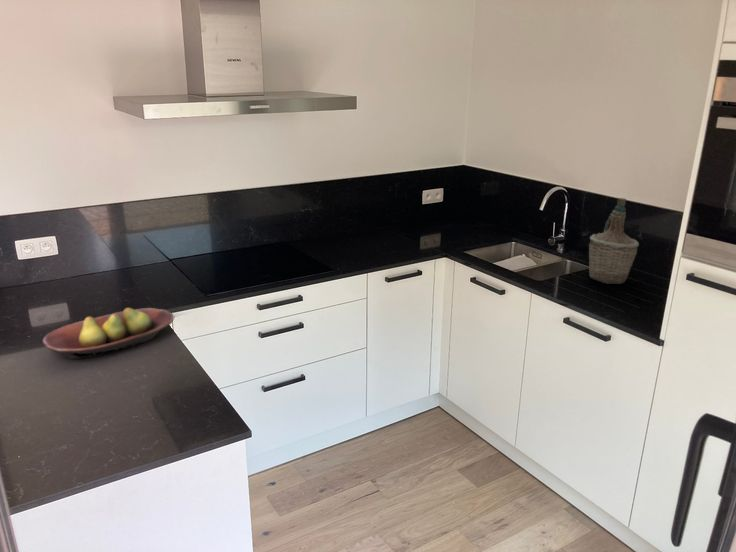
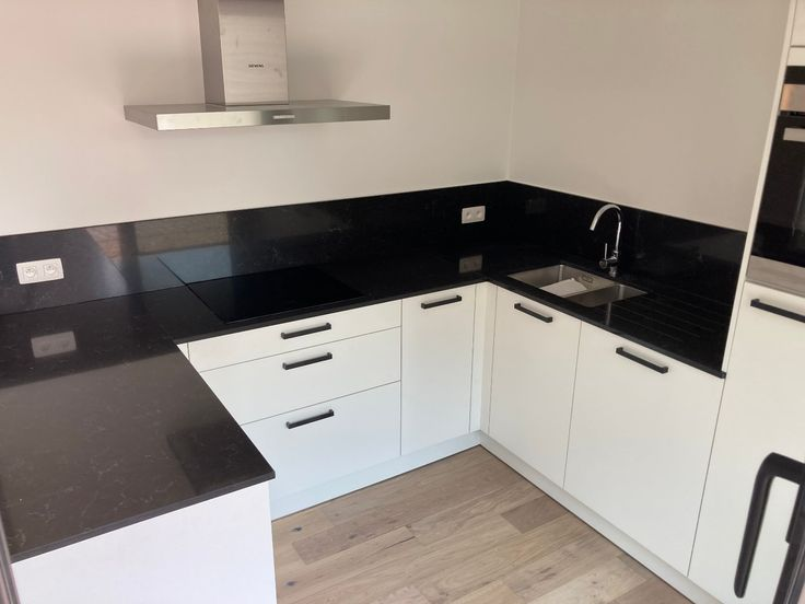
- fruit bowl [42,307,175,360]
- bottle [588,197,640,285]
